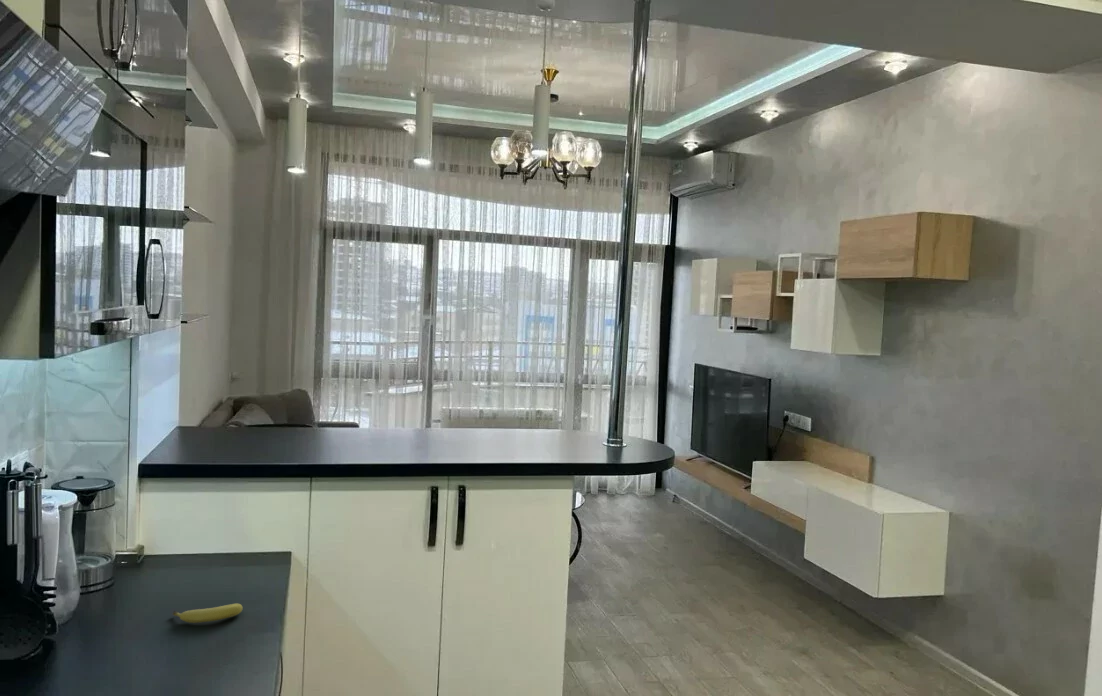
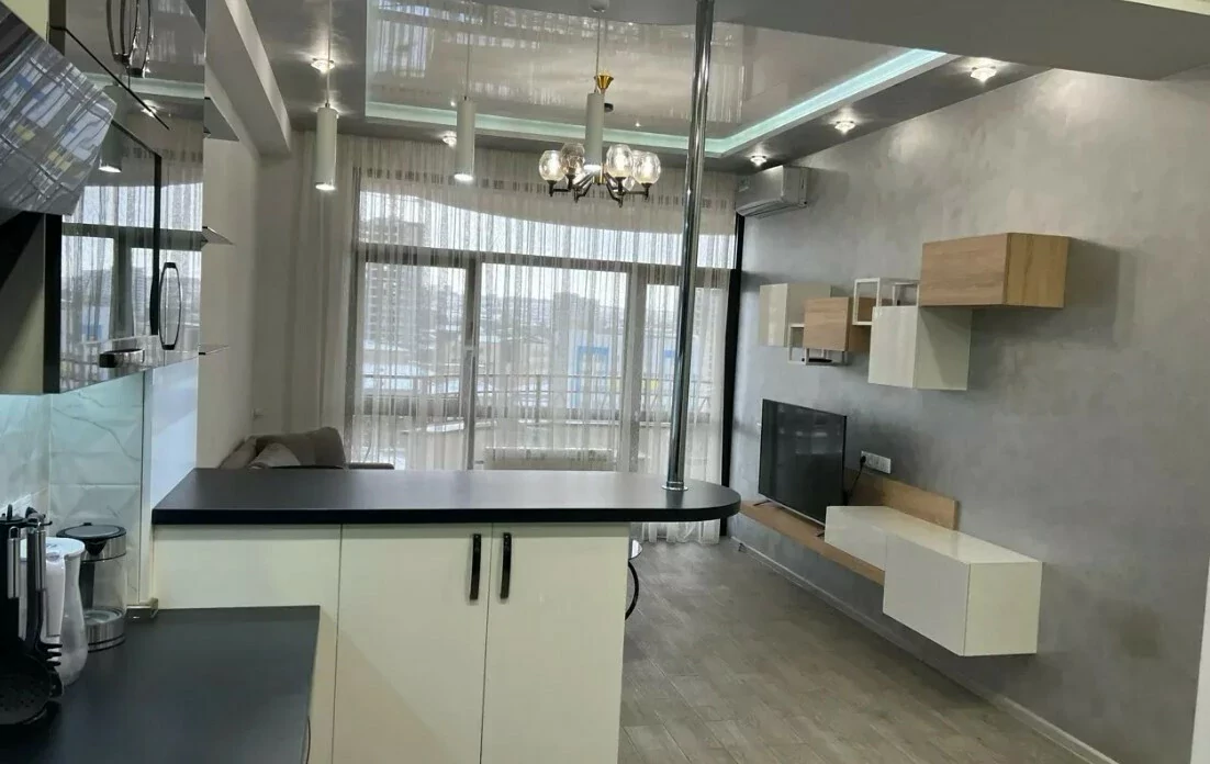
- fruit [172,603,243,624]
